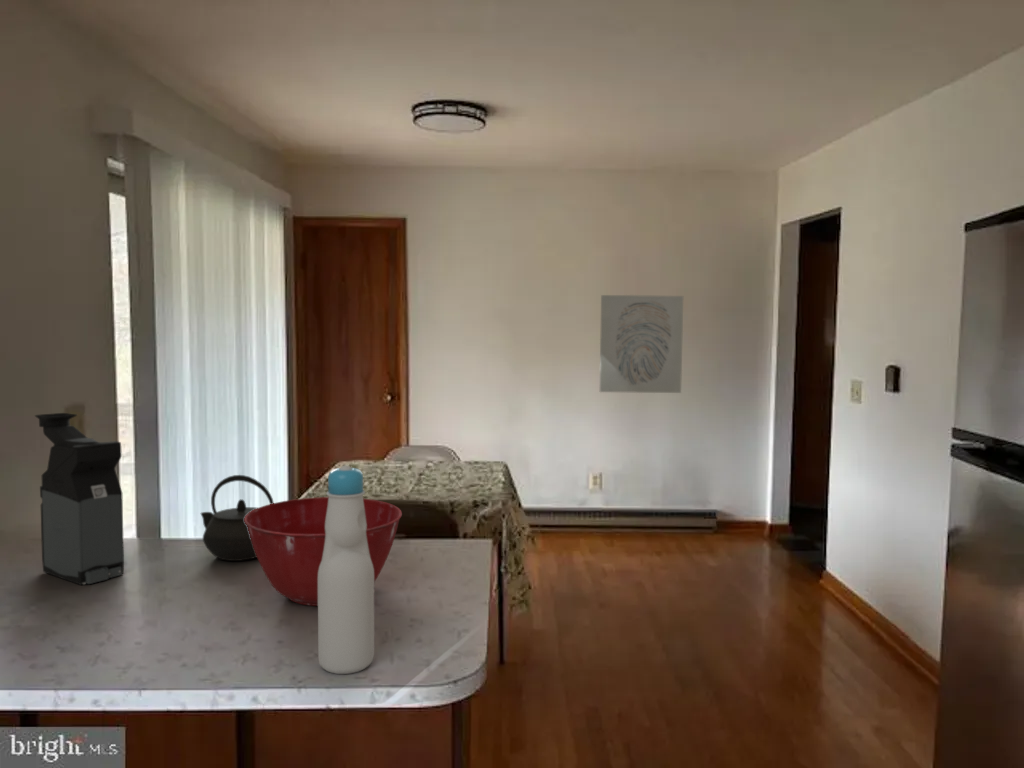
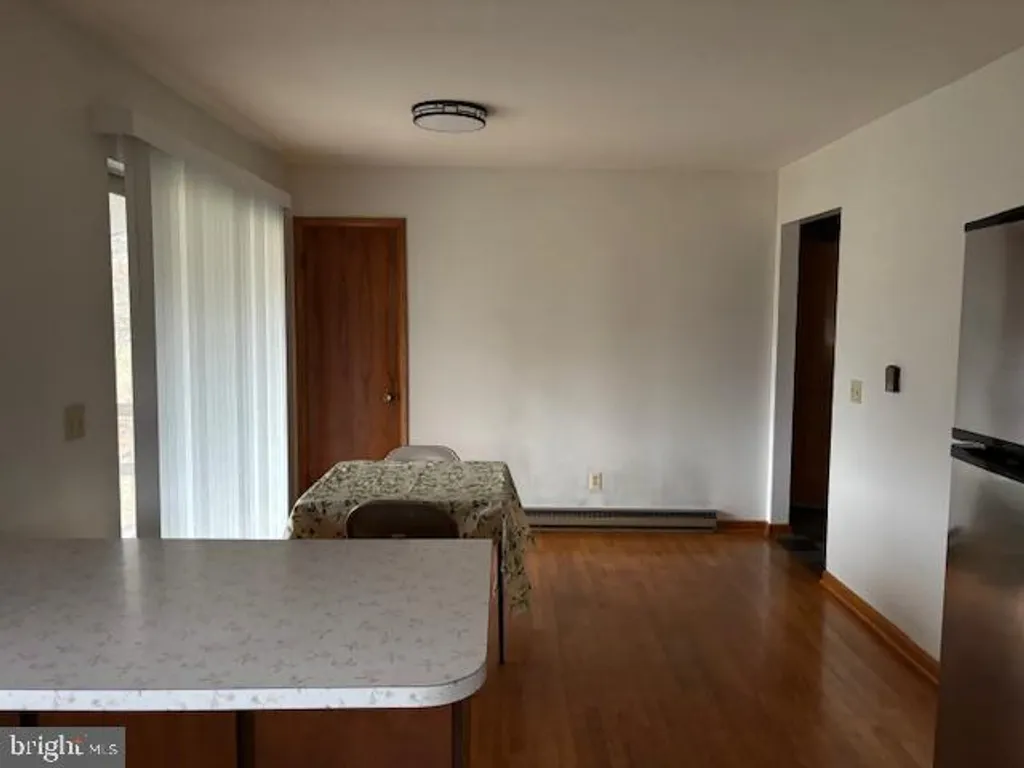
- kettle [200,474,275,562]
- mixing bowl [244,496,403,607]
- coffee maker [34,412,125,586]
- bottle [317,464,375,675]
- wall art [599,294,684,394]
